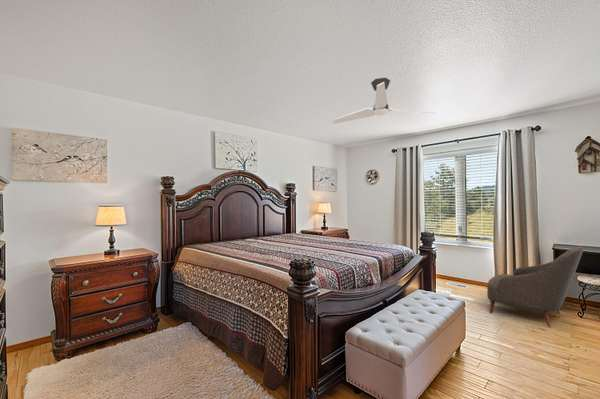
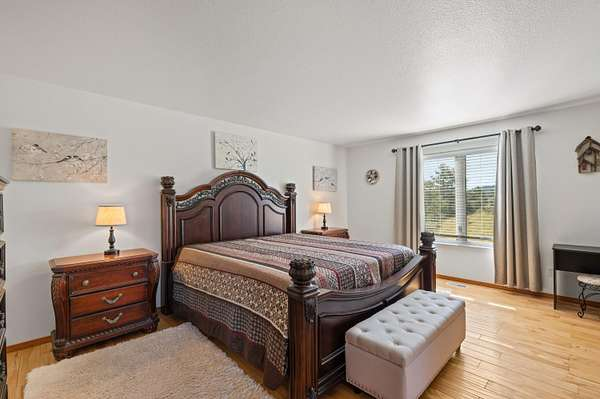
- leather [486,245,584,328]
- ceiling fan [331,77,436,124]
